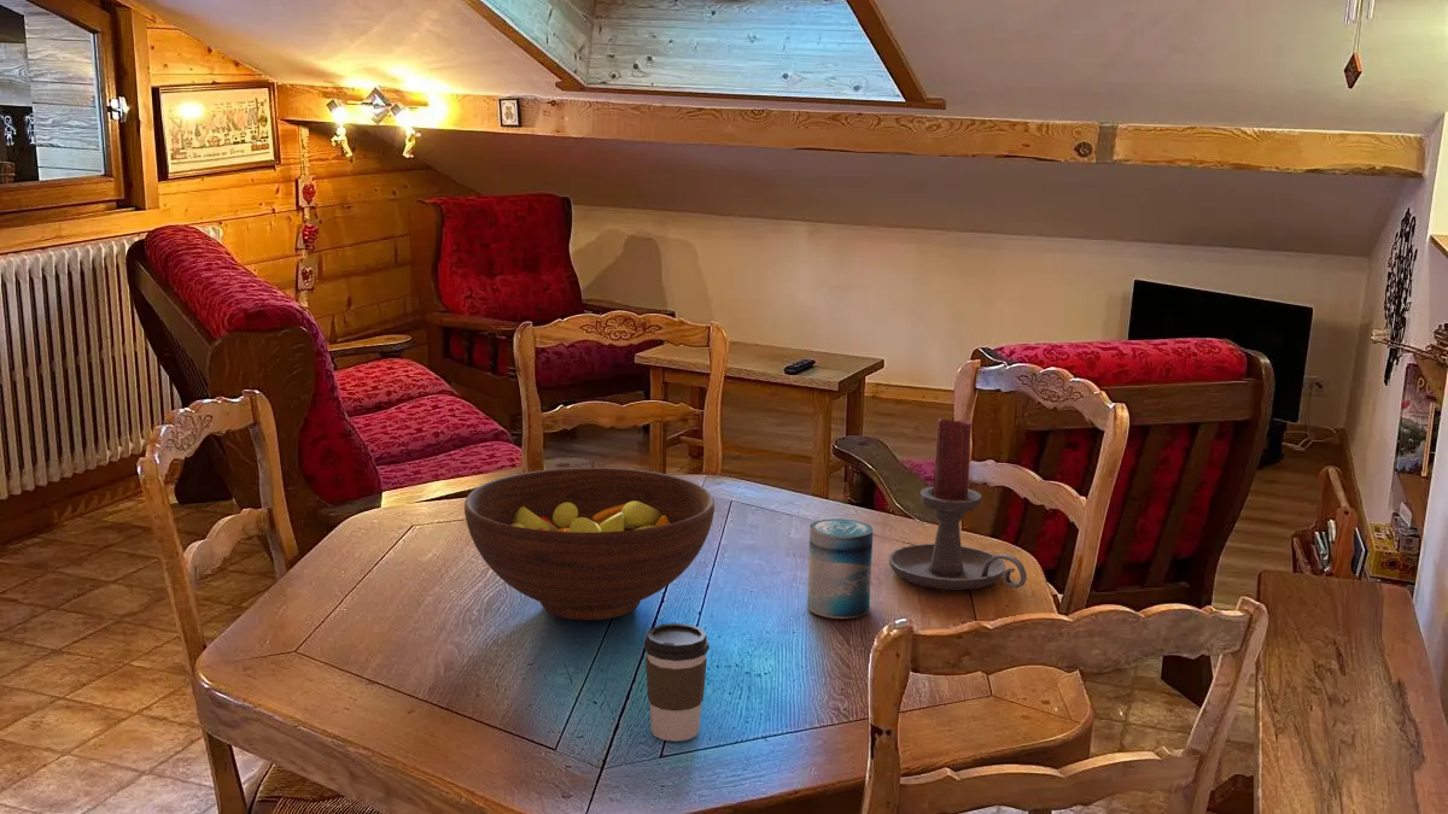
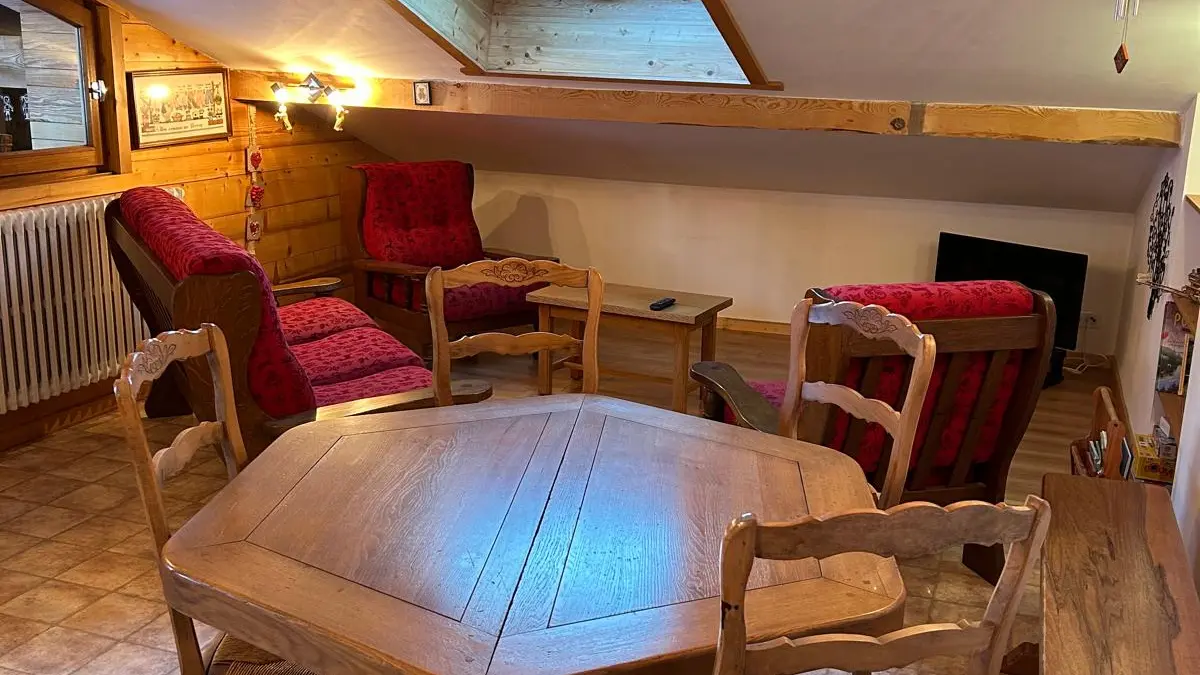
- candle holder [887,417,1028,591]
- coffee cup [643,622,711,743]
- fruit bowl [463,467,716,621]
- beverage can [806,517,874,620]
